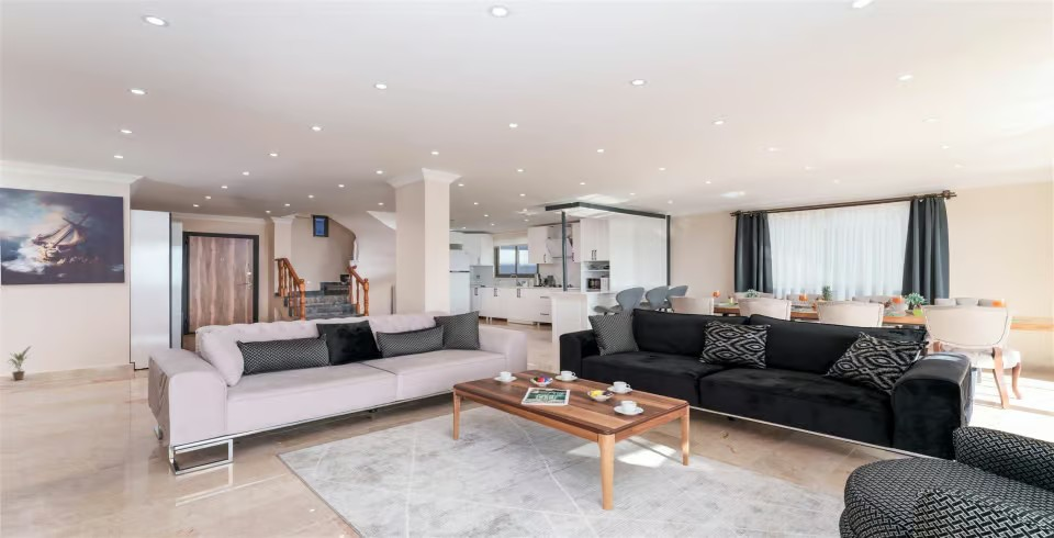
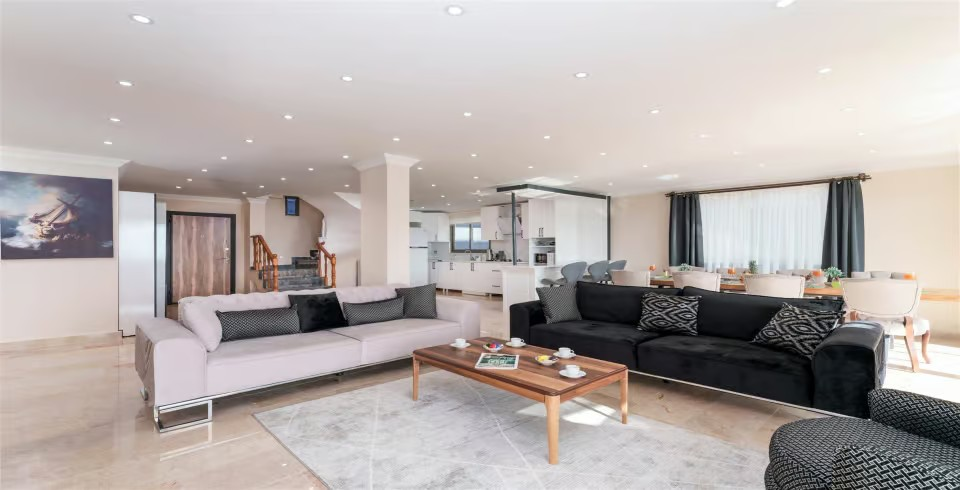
- potted plant [8,345,36,381]
